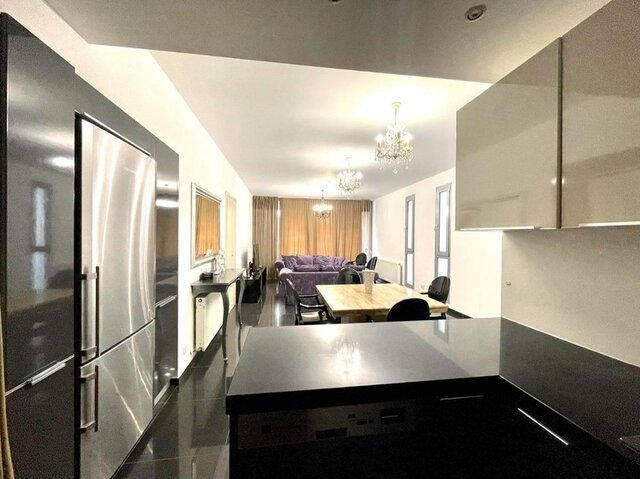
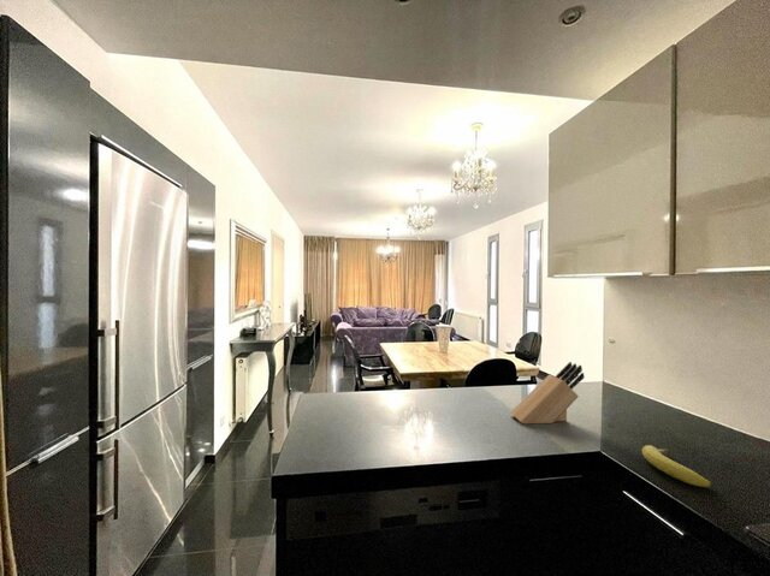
+ fruit [641,444,712,488]
+ knife block [509,361,586,424]
